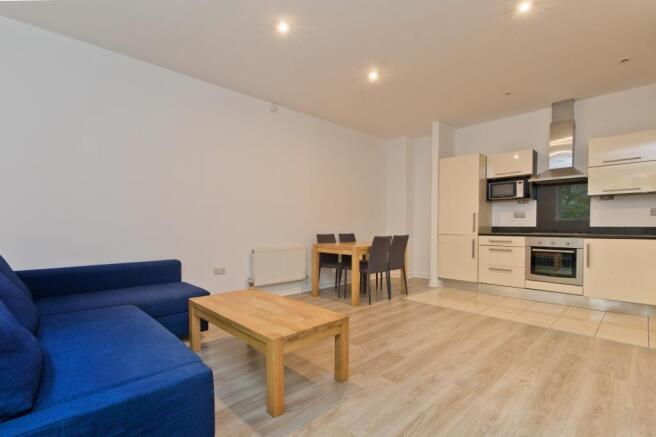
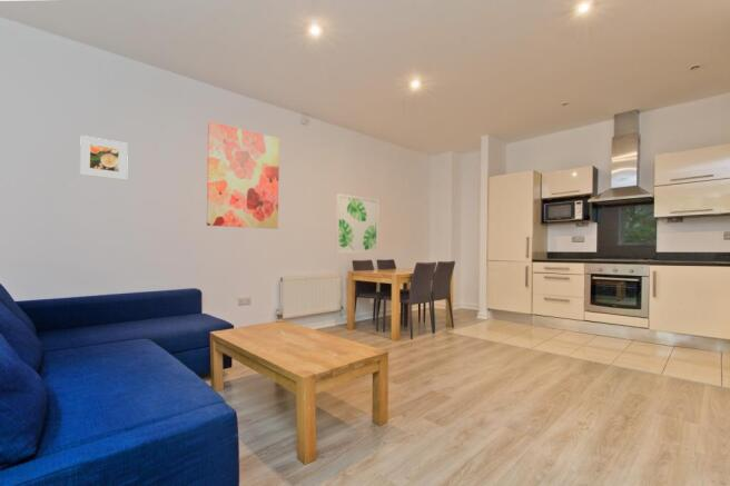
+ wall art [334,192,381,254]
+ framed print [79,135,129,181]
+ wall art [206,120,280,230]
